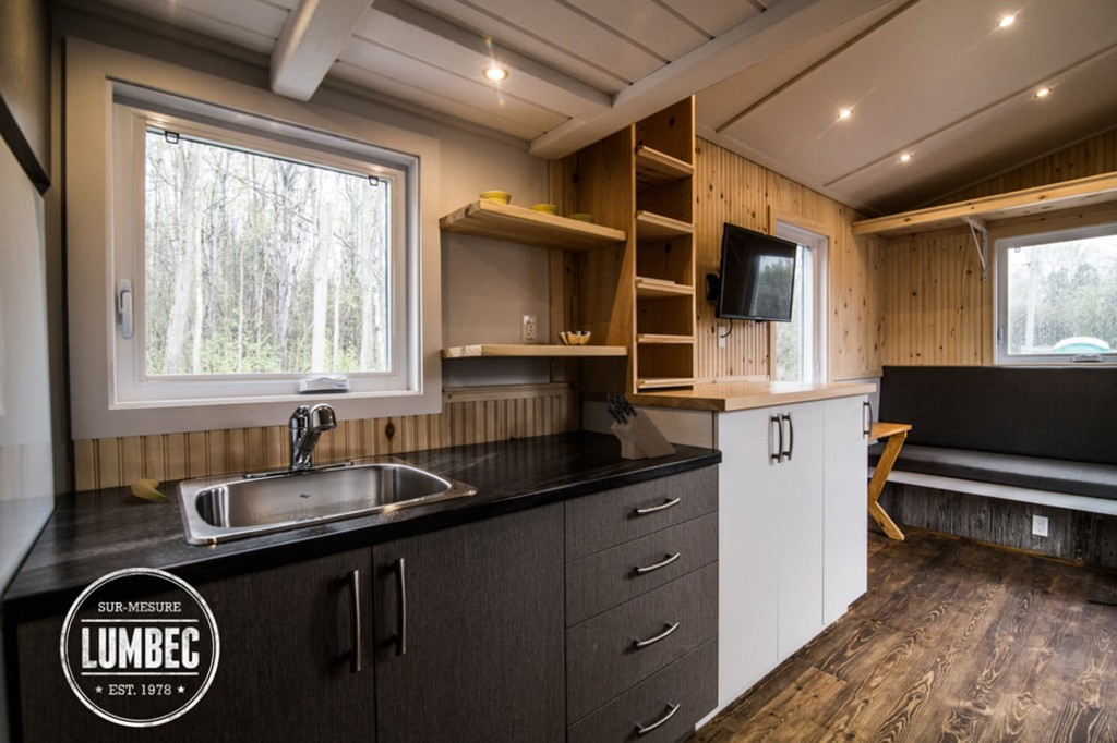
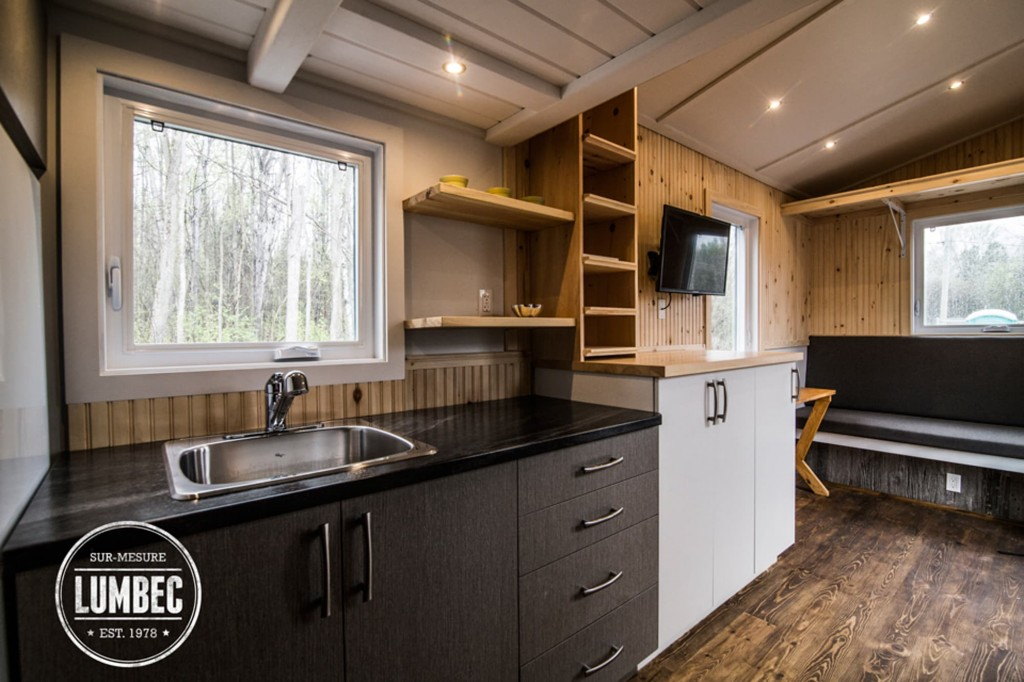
- banana [130,477,172,502]
- knife block [605,392,677,461]
